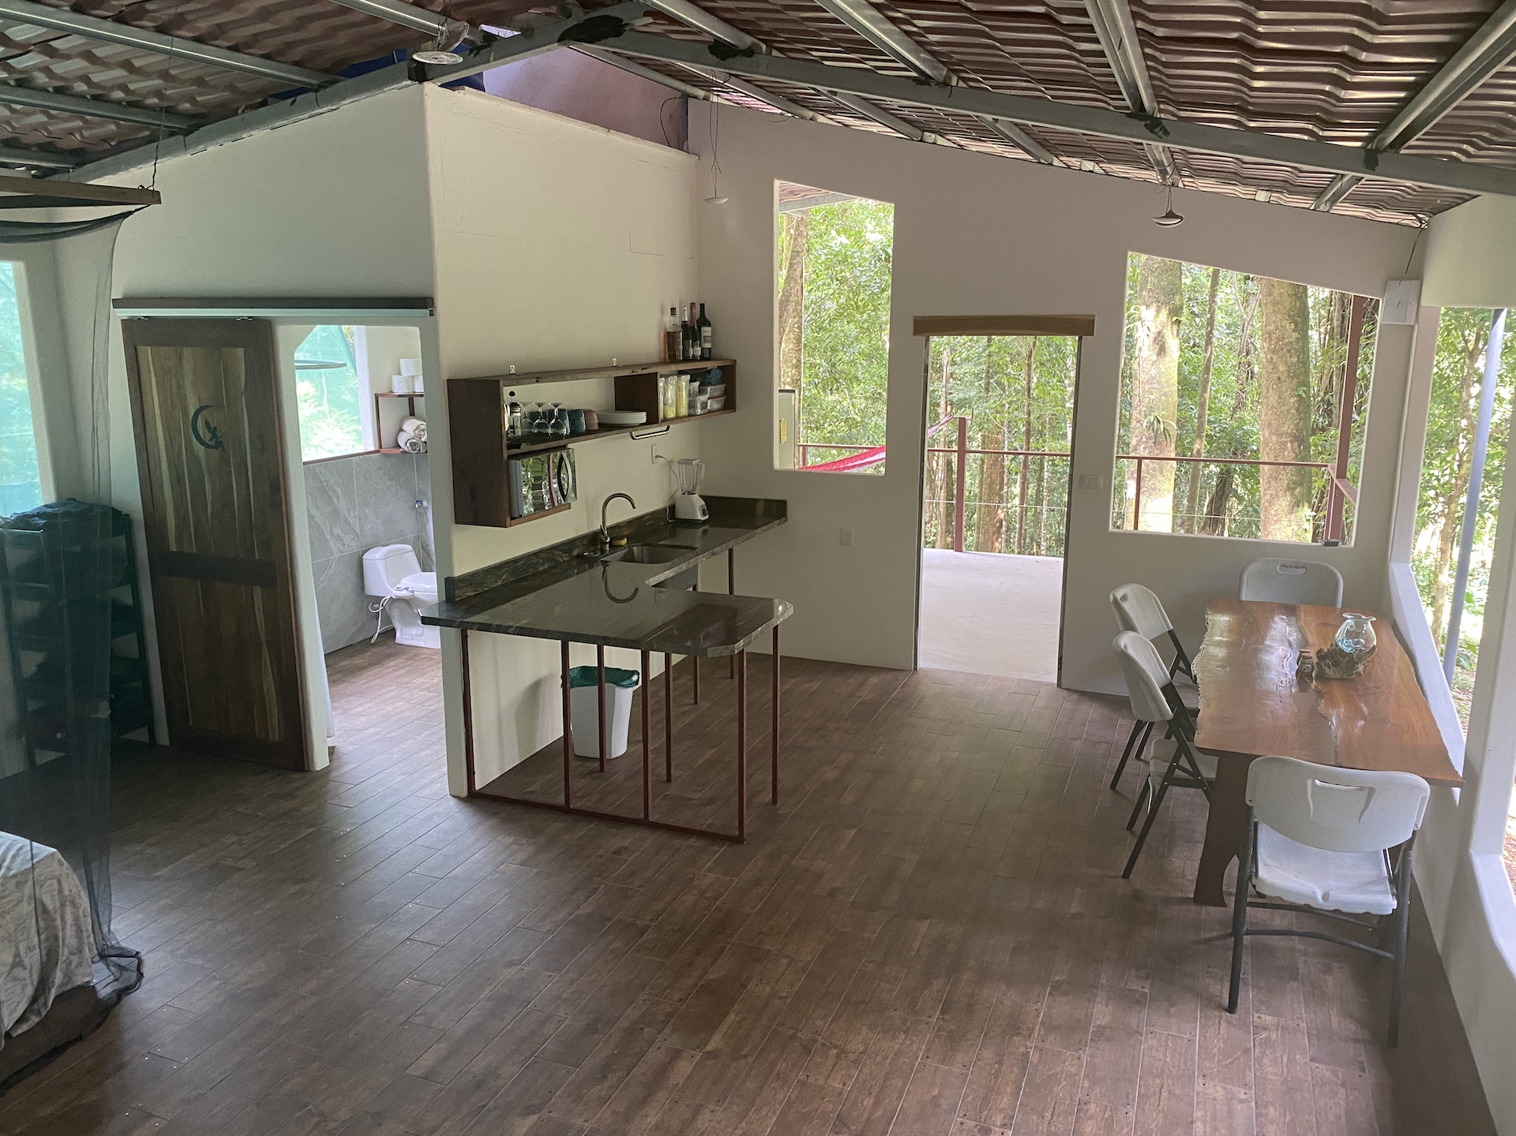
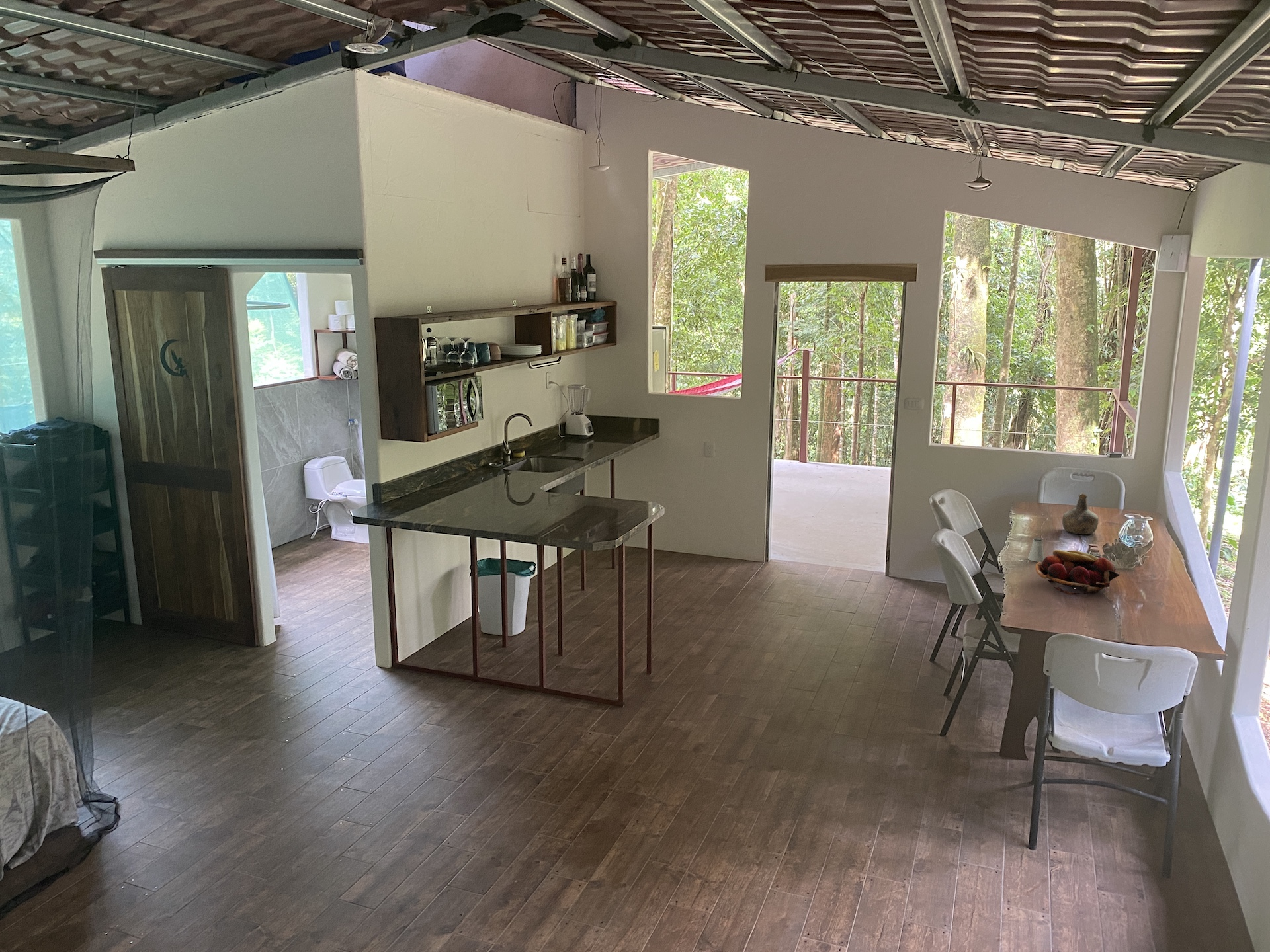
+ saltshaker [1027,537,1045,562]
+ fruit basket [1035,549,1121,595]
+ bottle [1062,493,1099,535]
